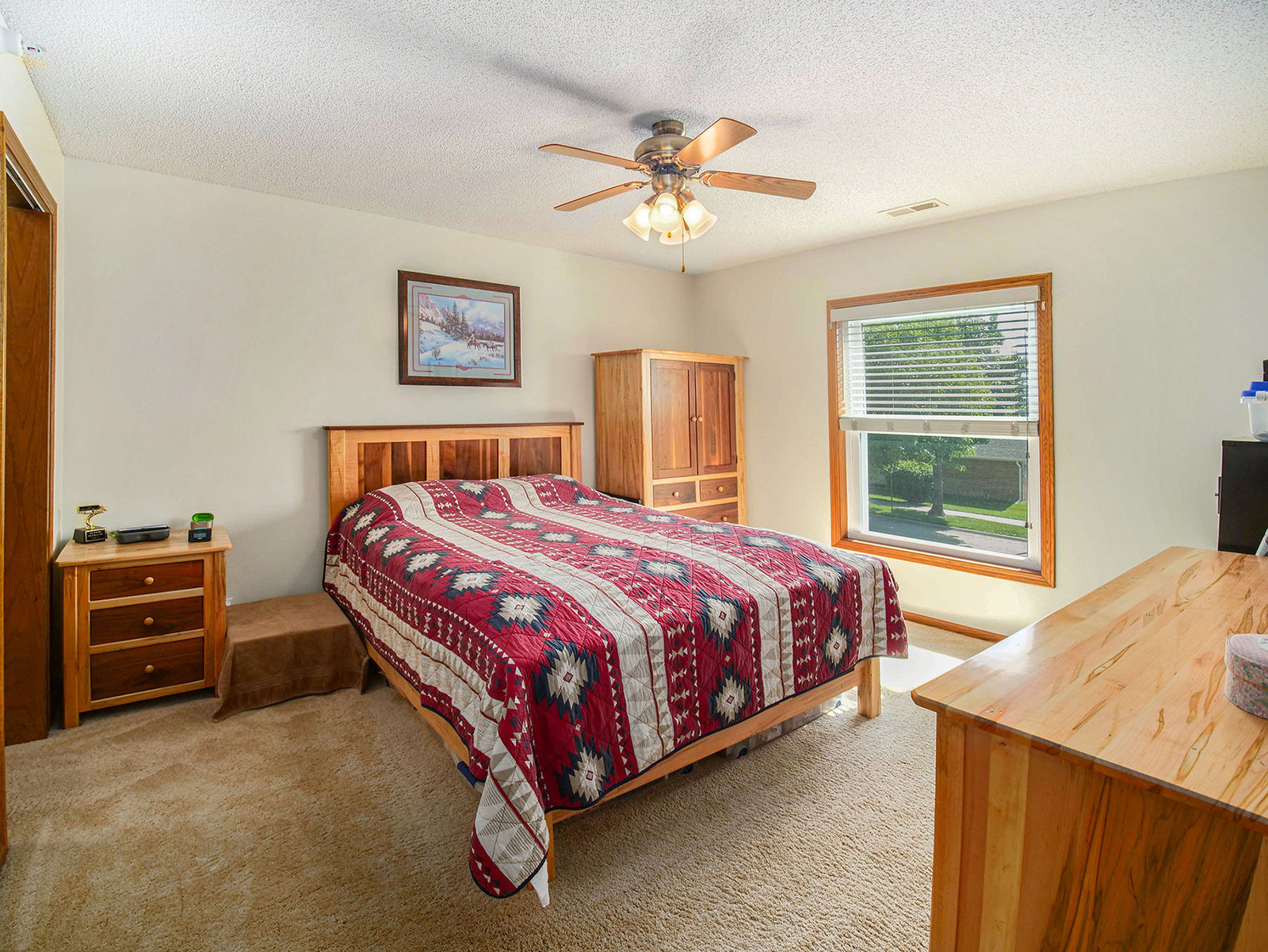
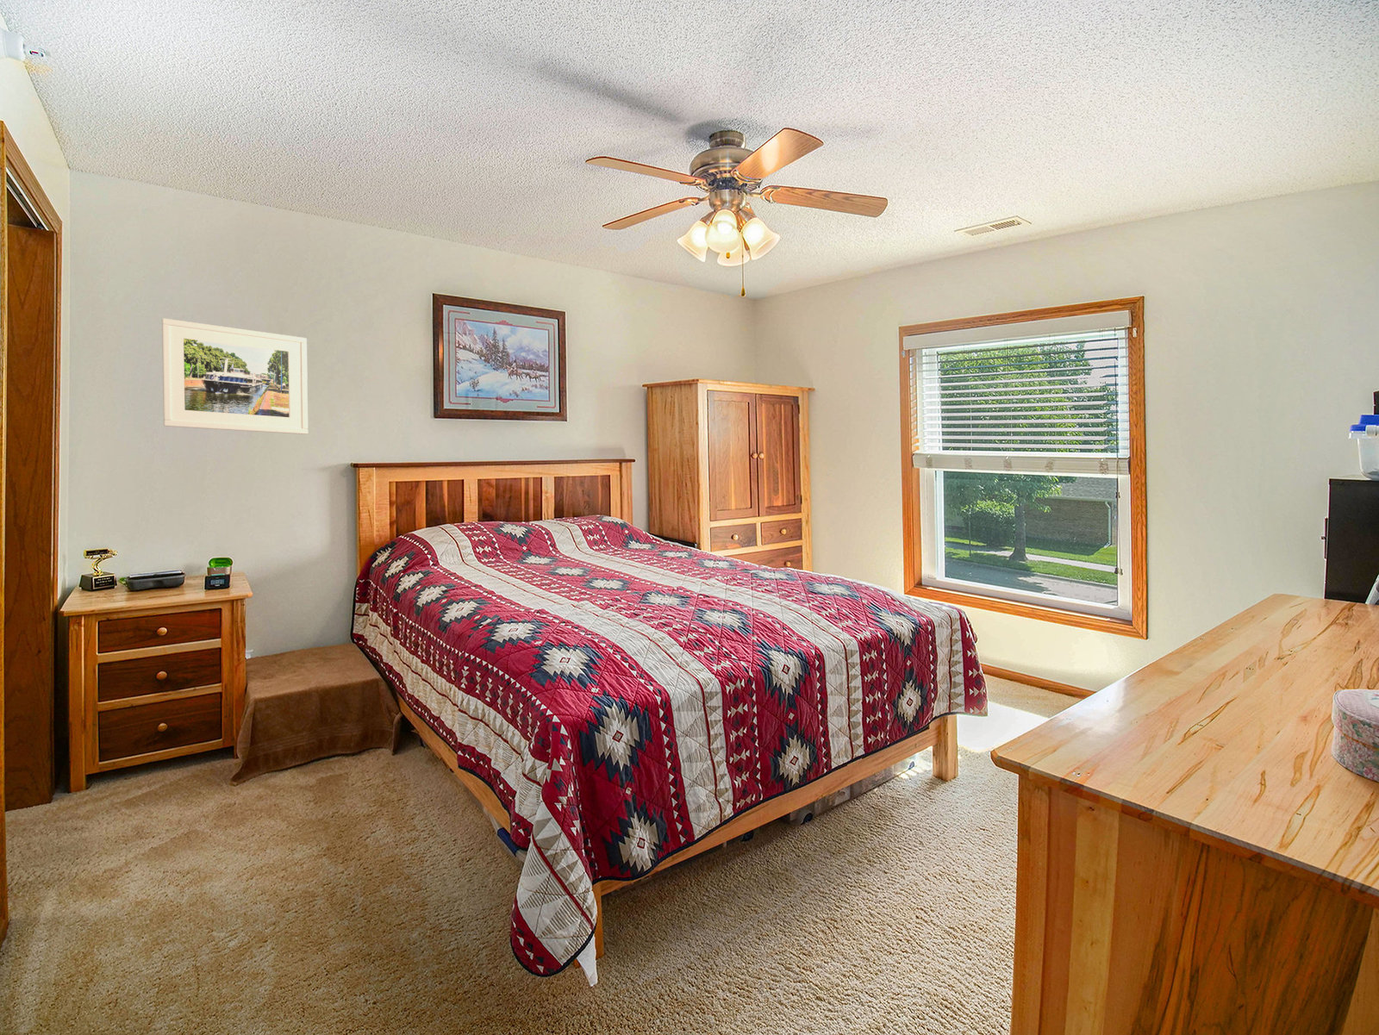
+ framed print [161,317,309,435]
